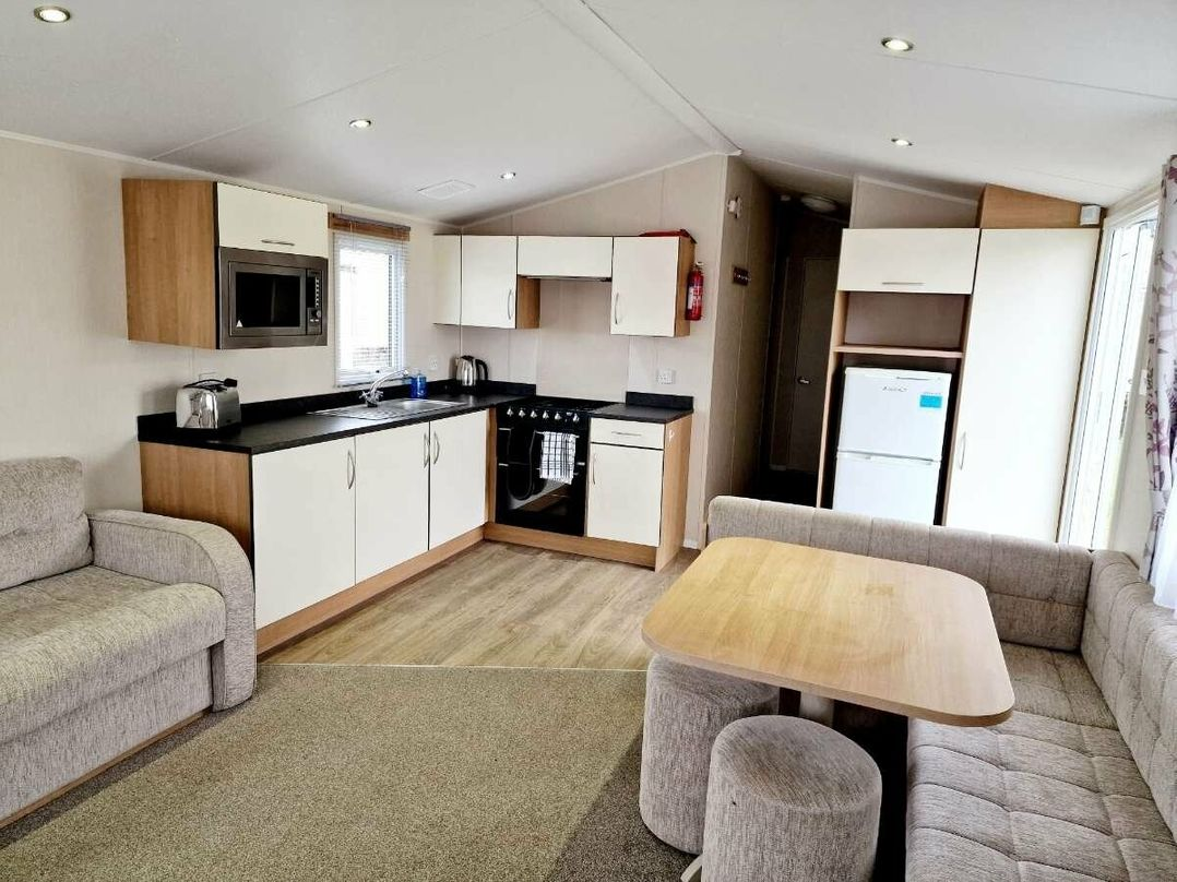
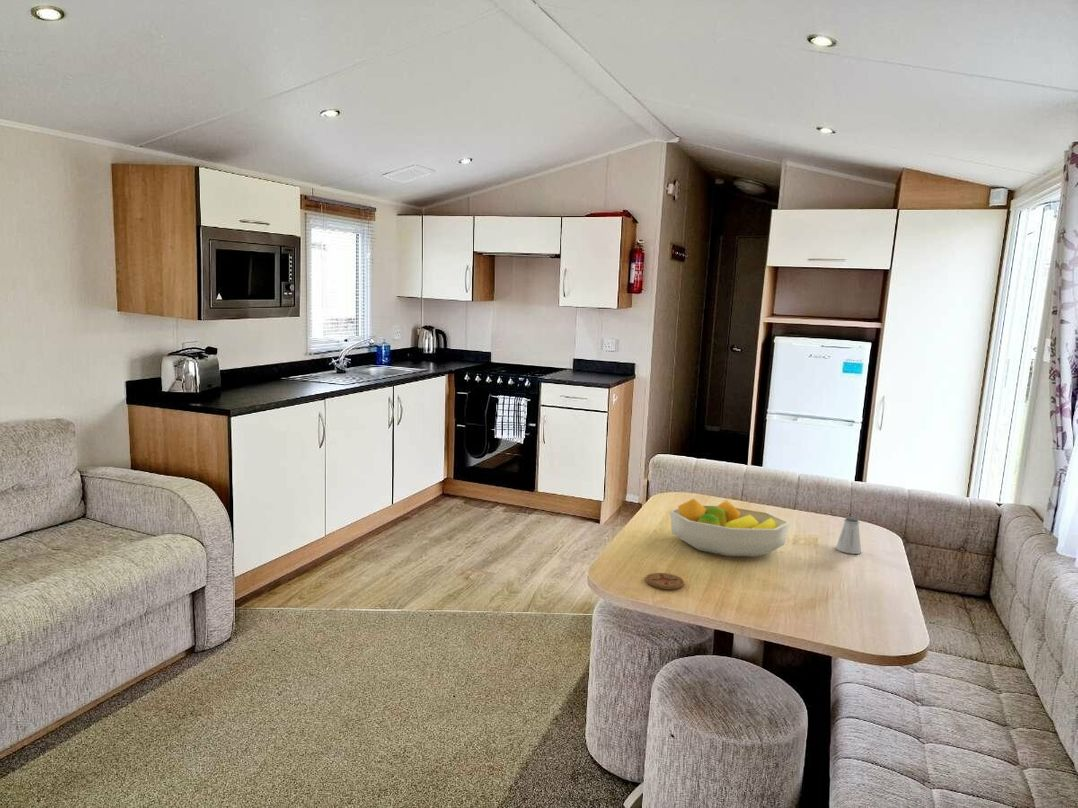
+ saltshaker [835,516,862,555]
+ coaster [644,572,685,590]
+ fruit bowl [669,498,791,558]
